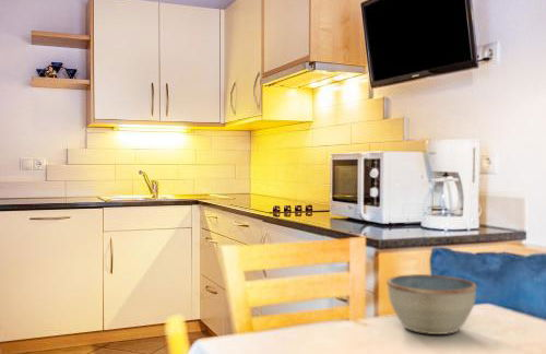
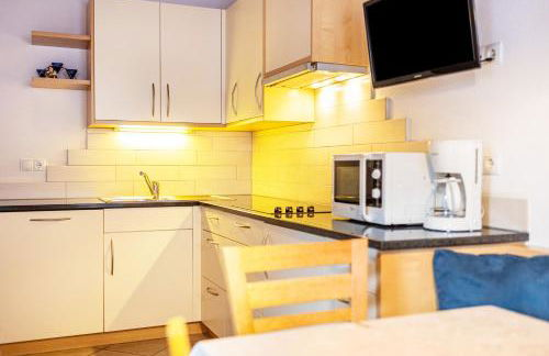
- bowl [385,273,478,335]
